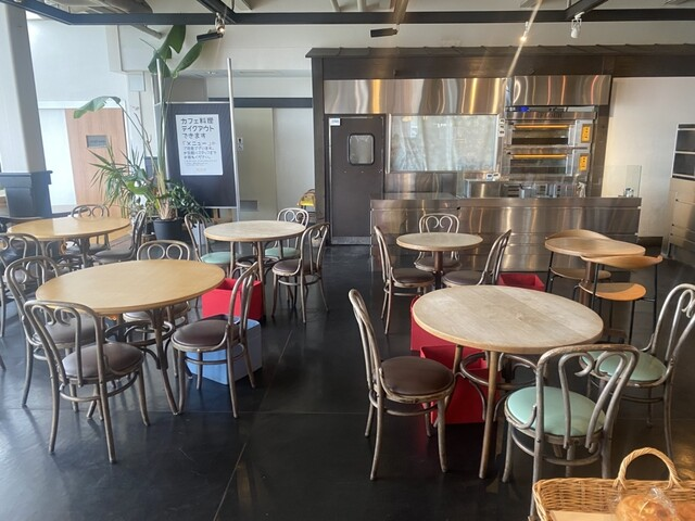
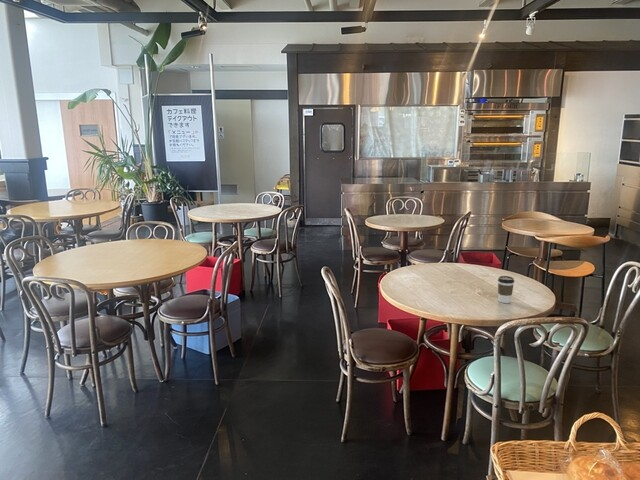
+ coffee cup [497,275,515,304]
